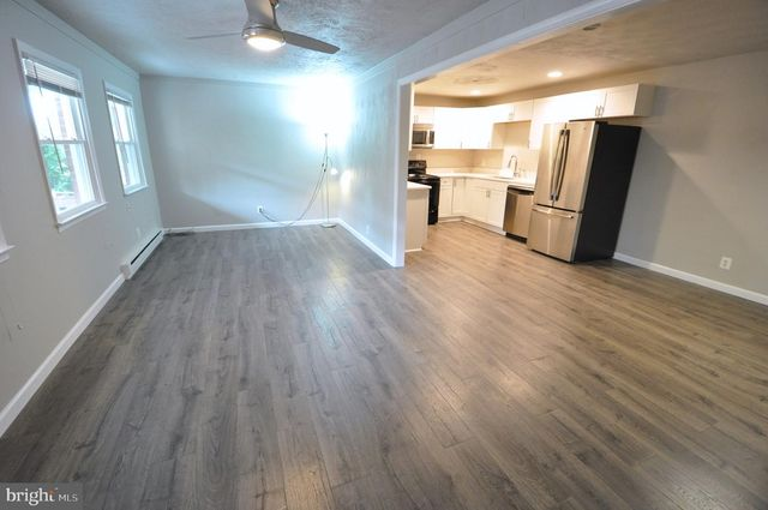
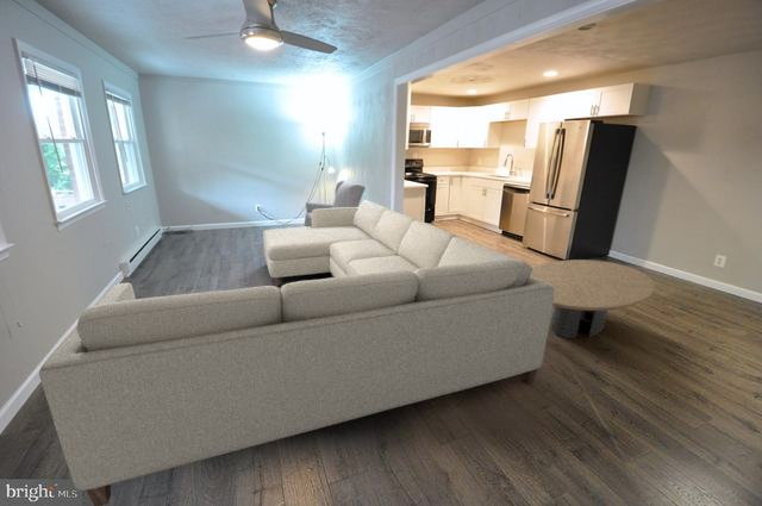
+ sofa [38,199,555,506]
+ coffee table [531,258,656,339]
+ chair [304,180,367,227]
